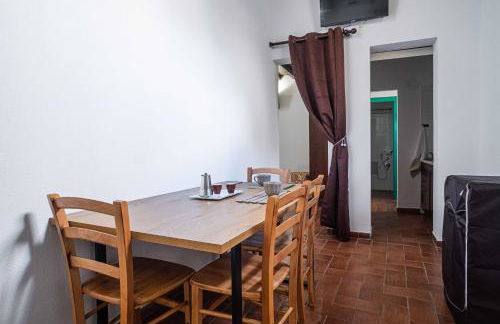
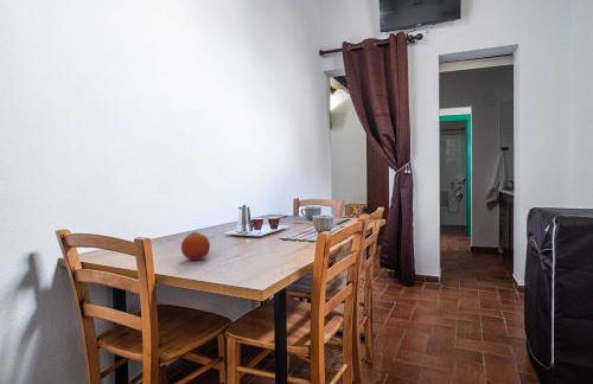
+ fruit [180,231,211,261]
